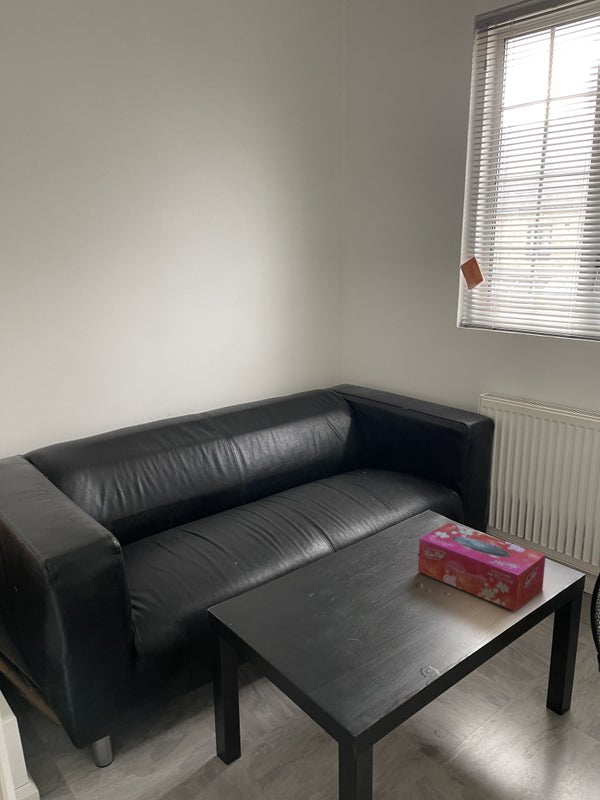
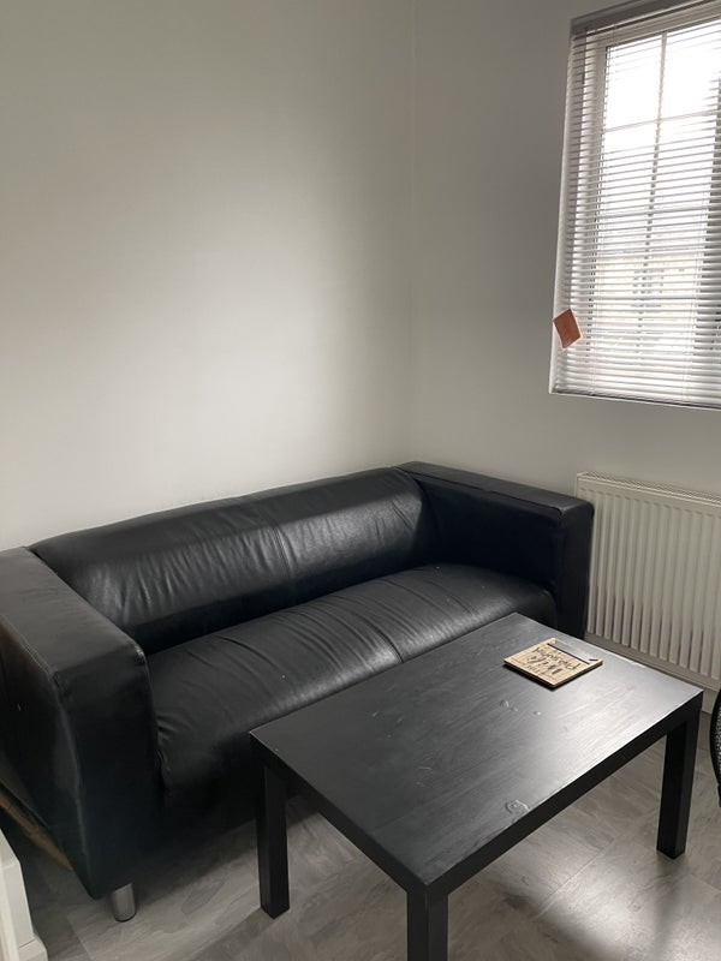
- tissue box [417,522,547,613]
